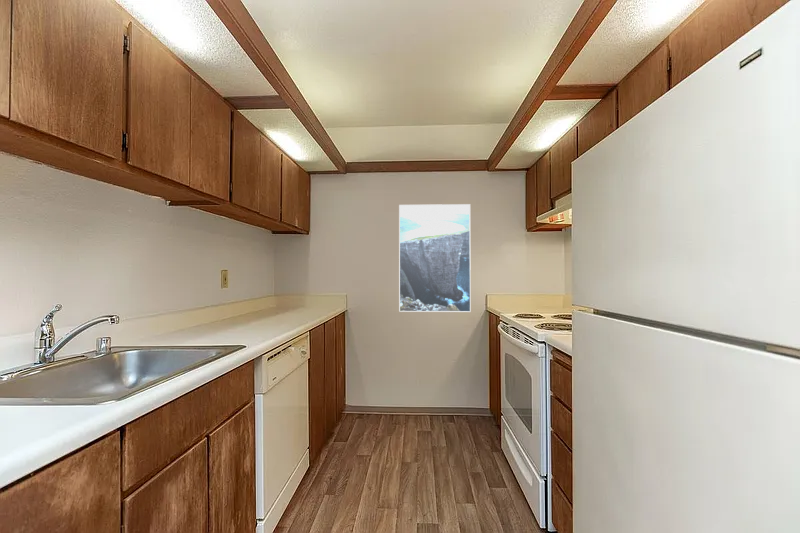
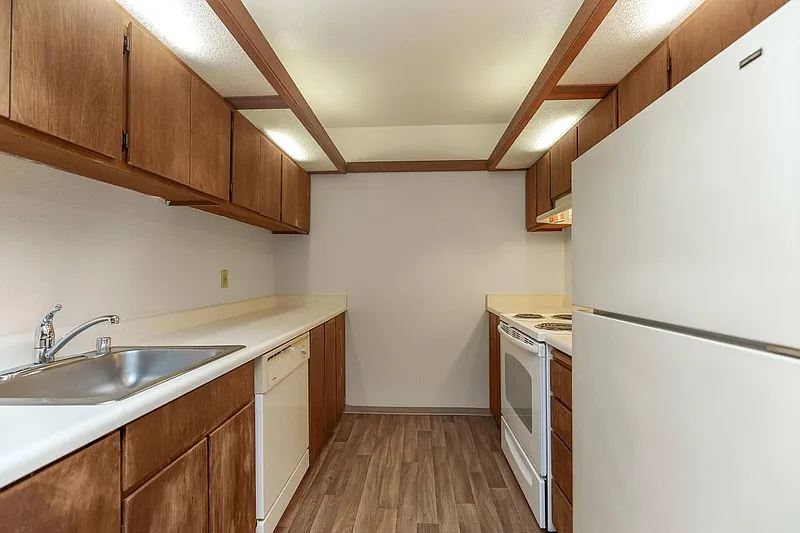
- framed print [398,203,472,313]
